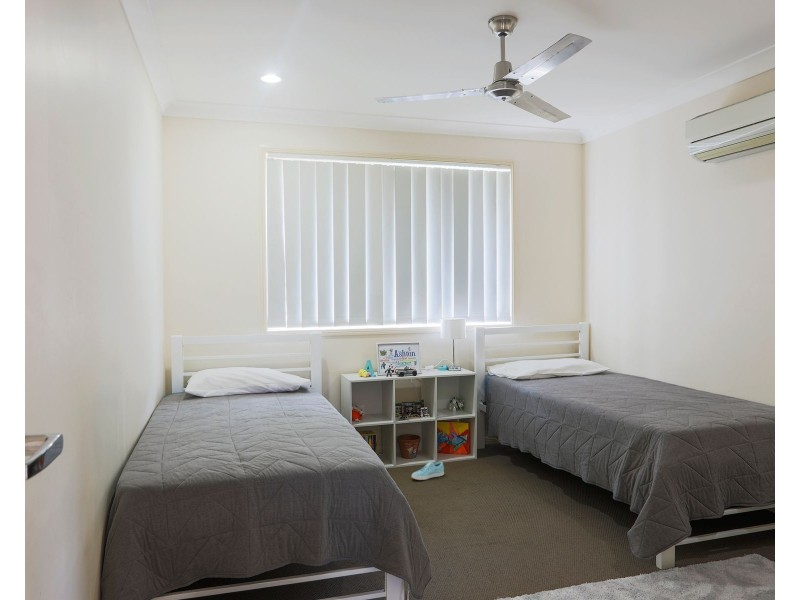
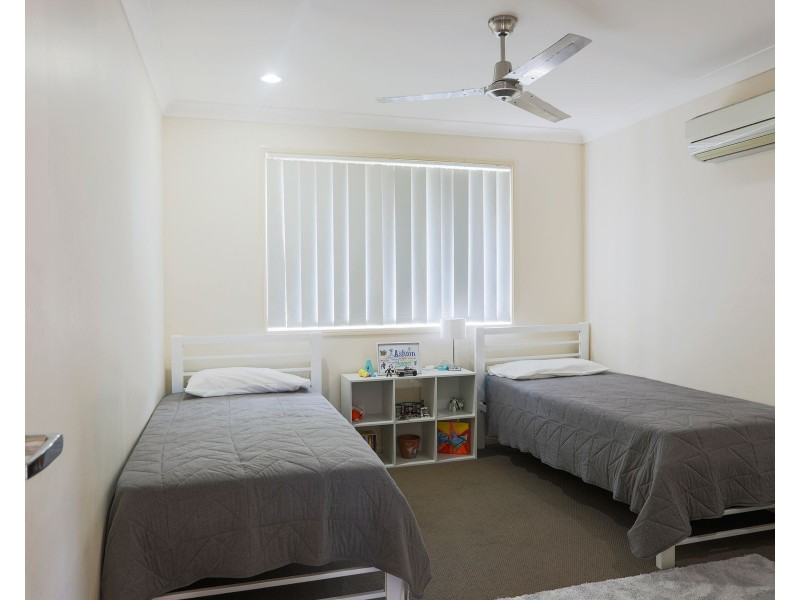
- sneaker [411,460,445,481]
